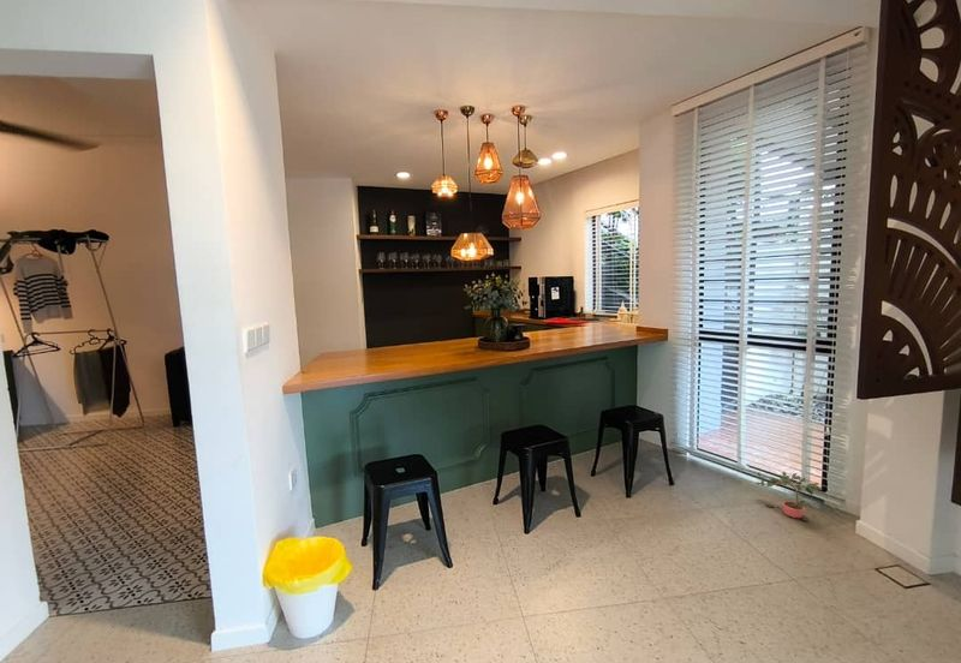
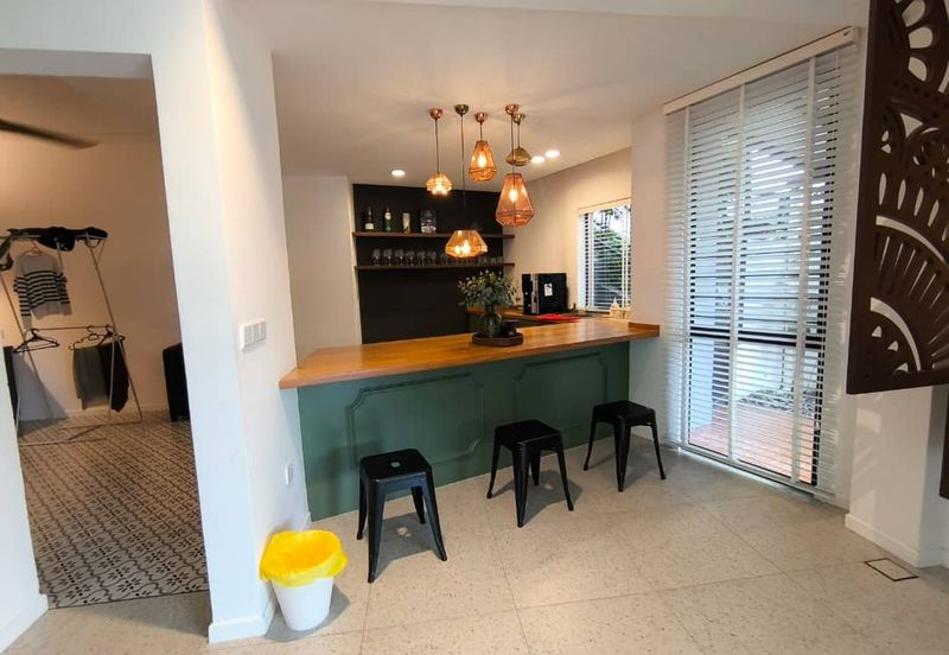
- potted plant [754,471,823,522]
